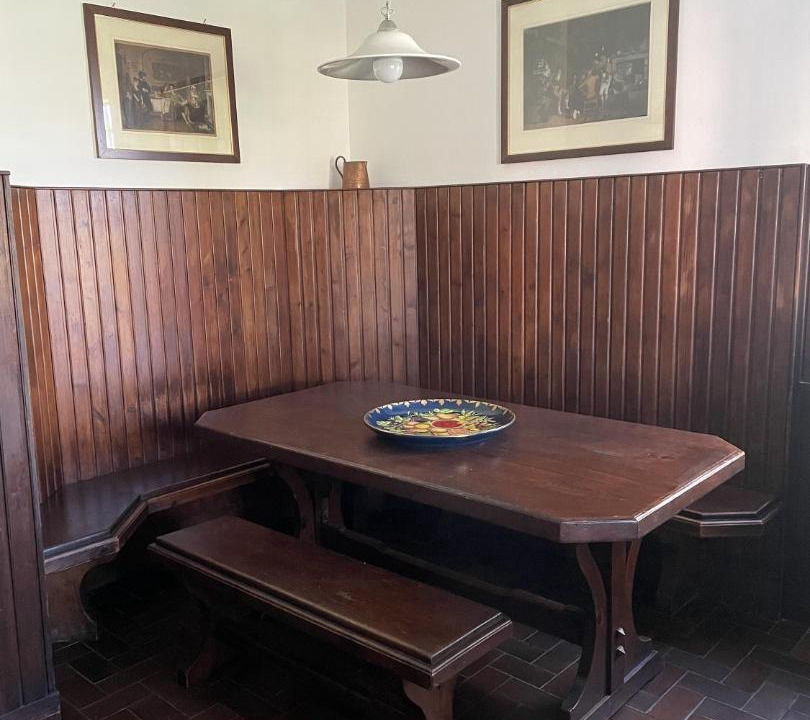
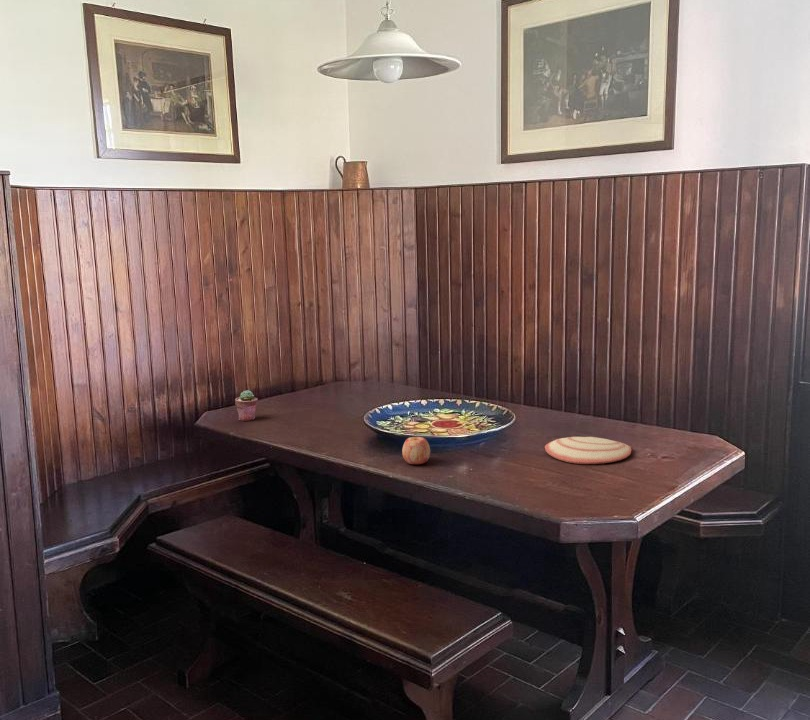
+ potted succulent [234,389,259,422]
+ plate [544,436,632,465]
+ apple [401,436,431,465]
